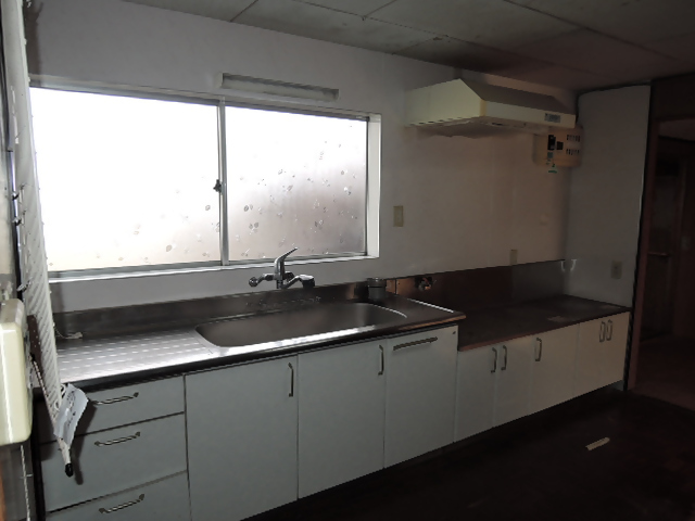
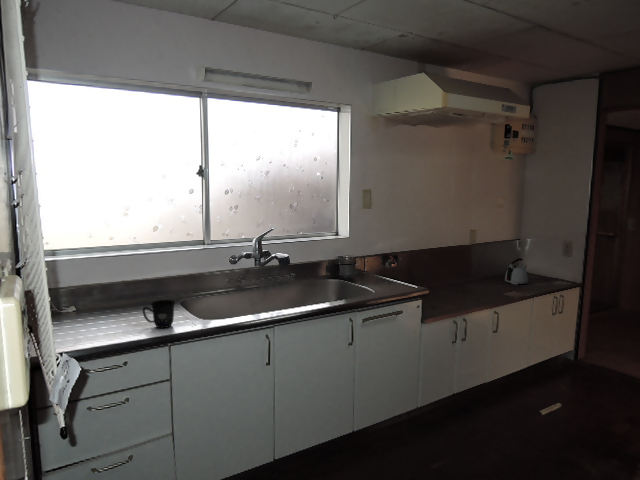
+ kettle [504,257,529,285]
+ mug [141,299,176,329]
